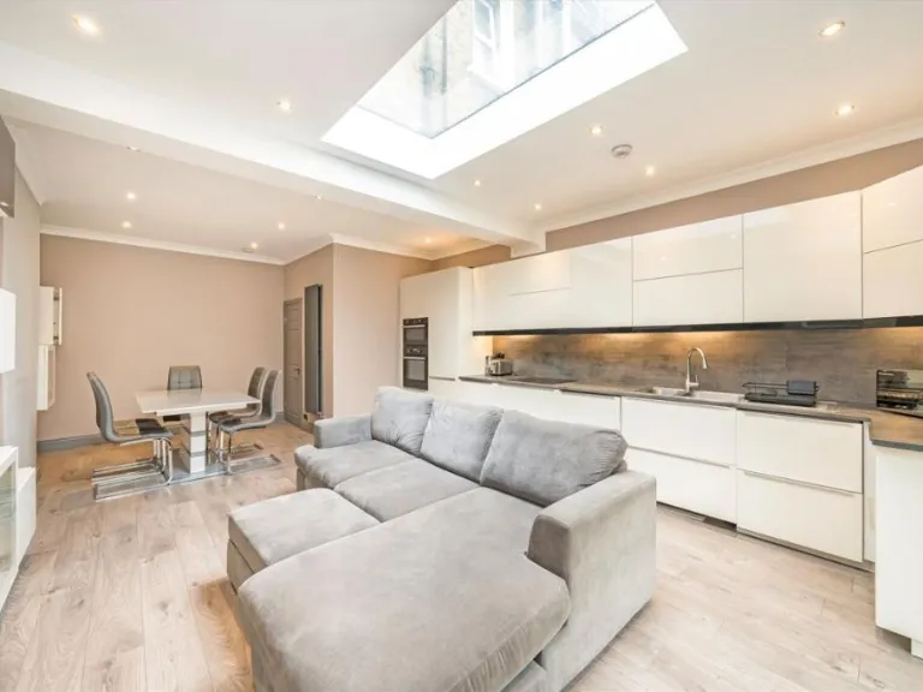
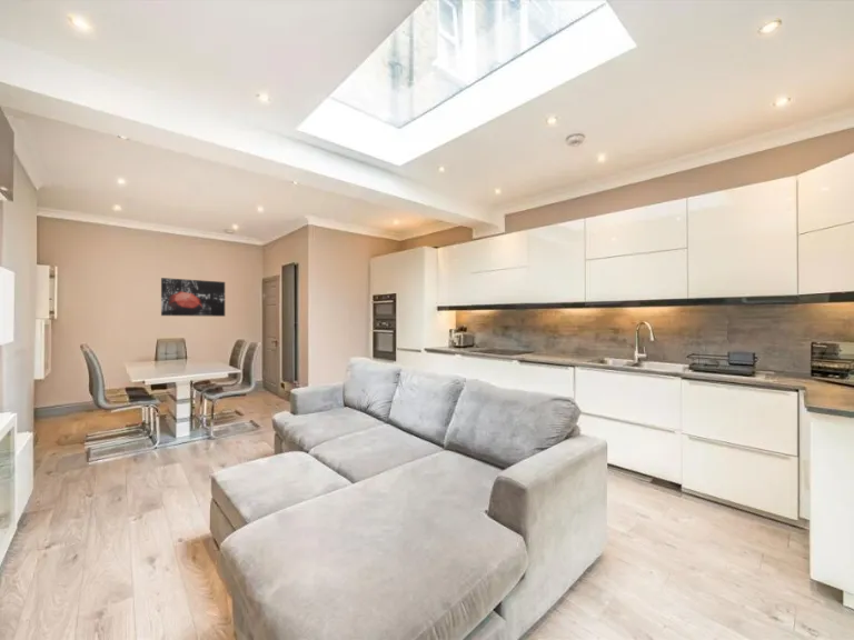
+ wall art [160,277,226,318]
